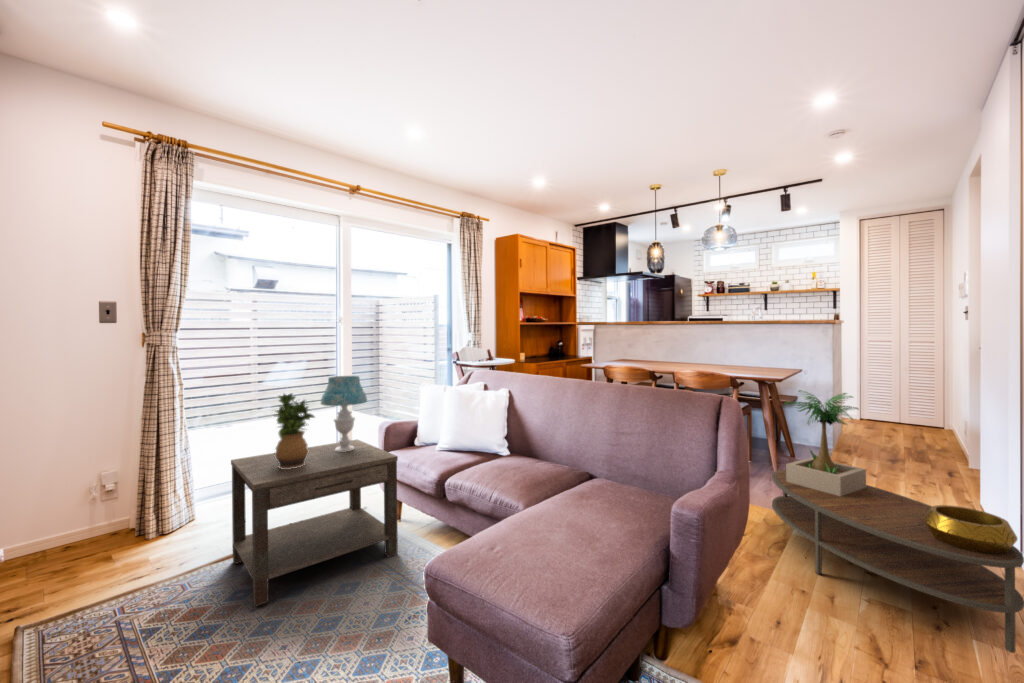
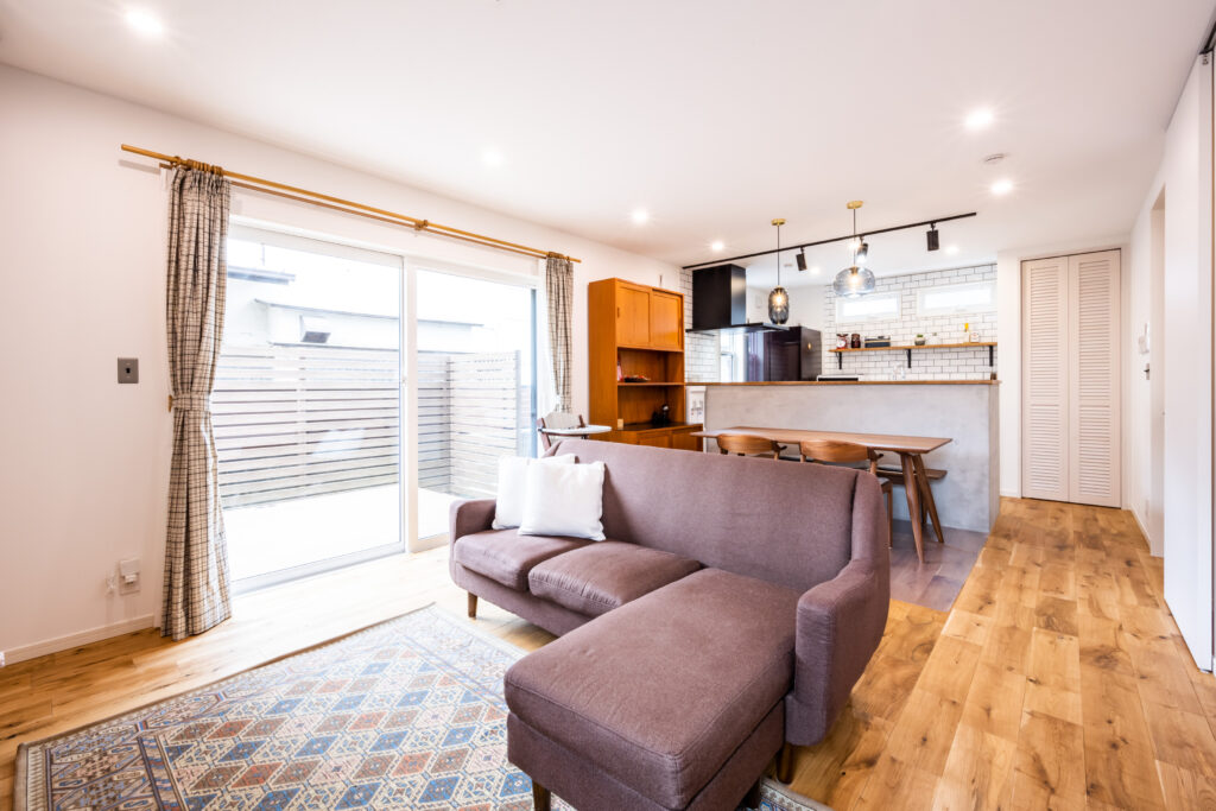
- coffee table [771,469,1024,654]
- table lamp [320,375,368,452]
- potted plant [783,389,867,496]
- decorative bowl [924,504,1018,555]
- potted plant [271,392,316,469]
- side table [230,439,399,607]
